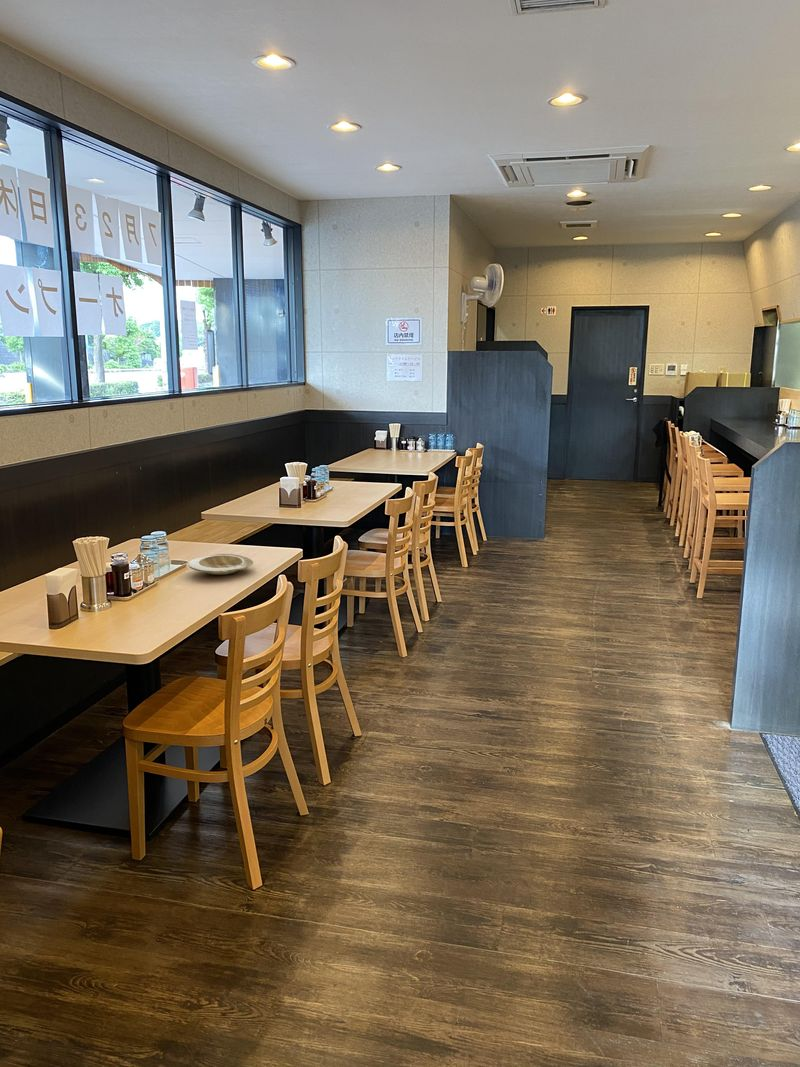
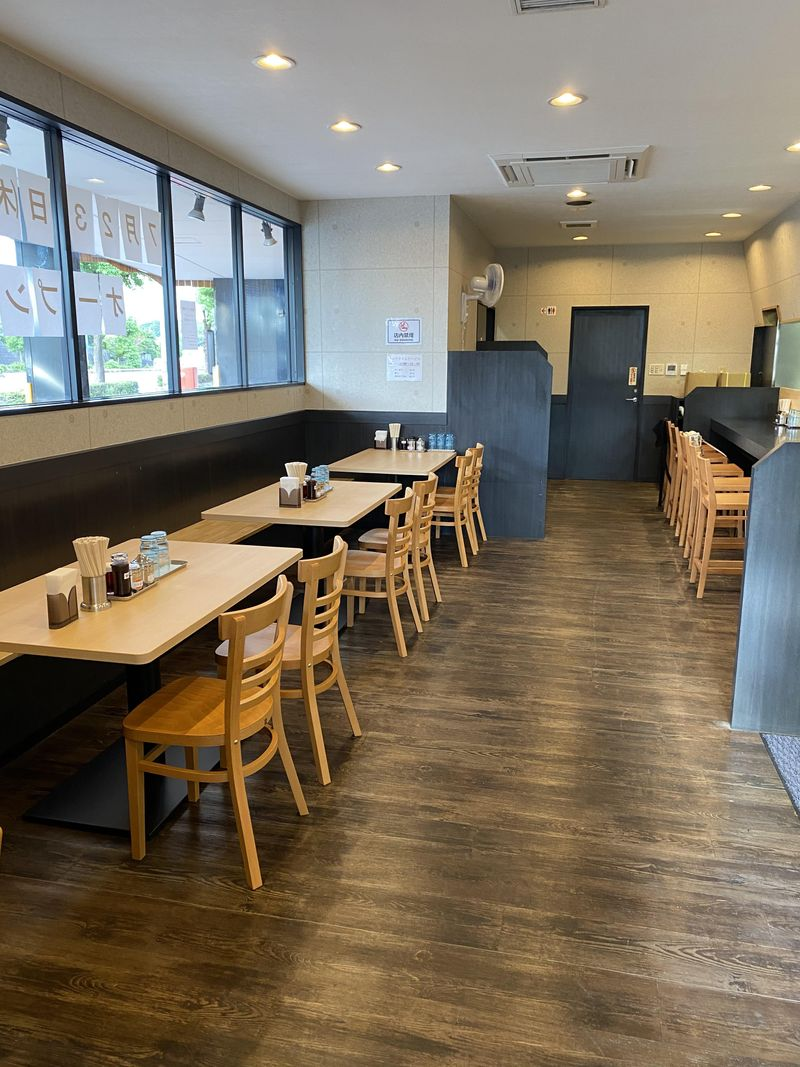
- plate [187,553,254,576]
